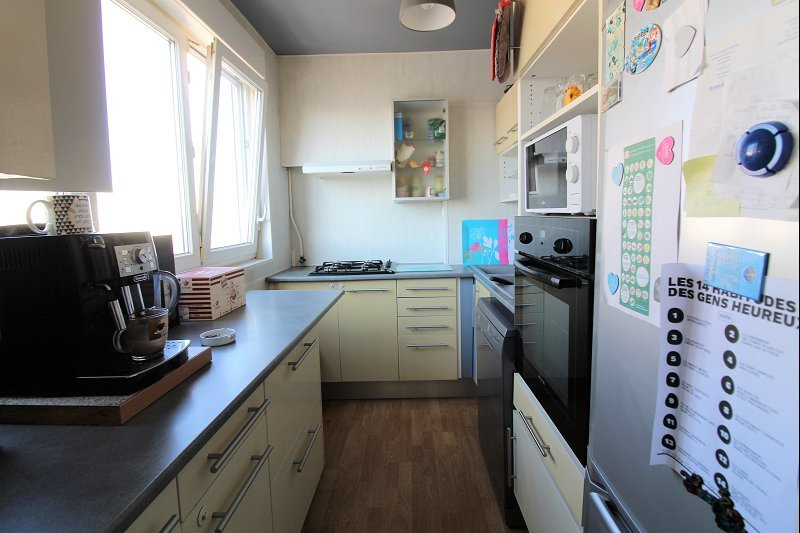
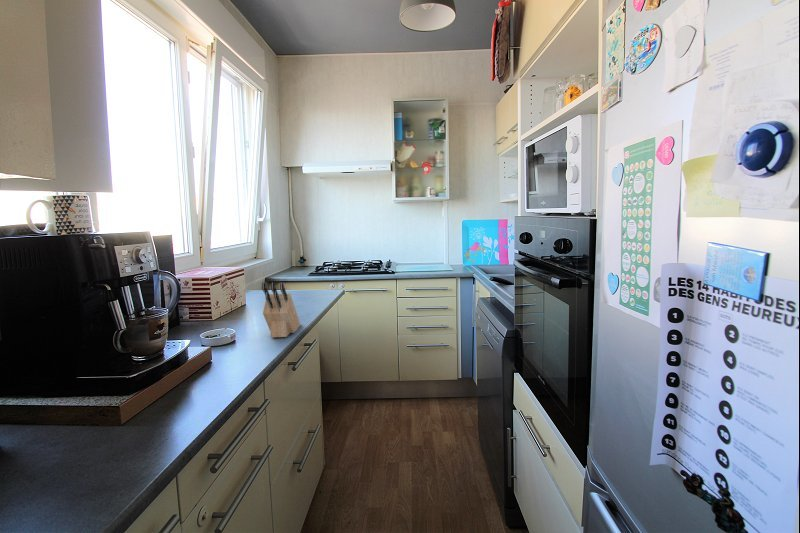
+ knife block [261,281,302,339]
